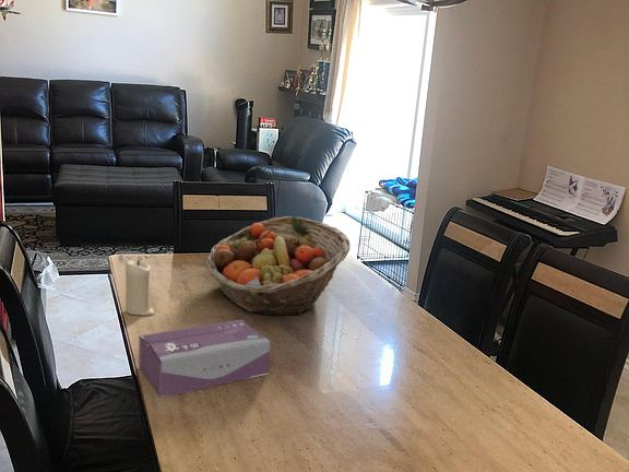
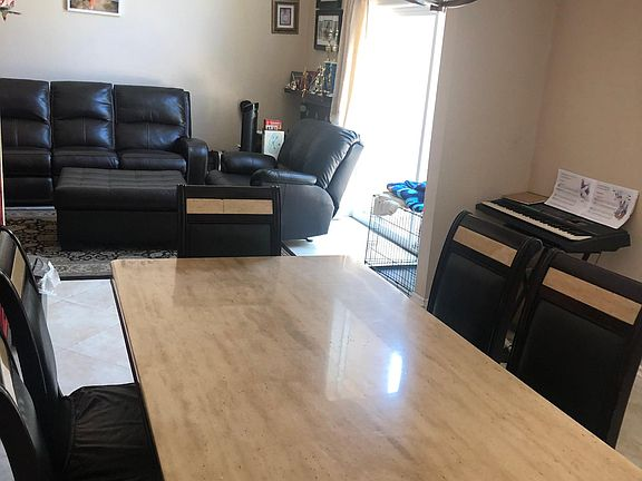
- candle [124,259,155,316]
- fruit basket [205,215,352,317]
- tissue box [138,319,271,398]
